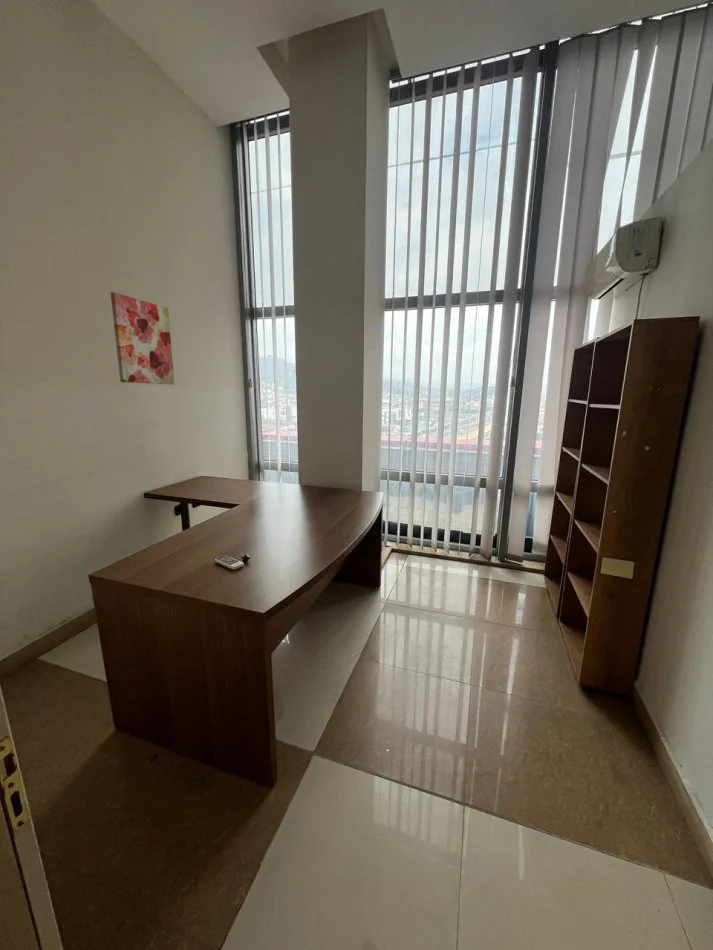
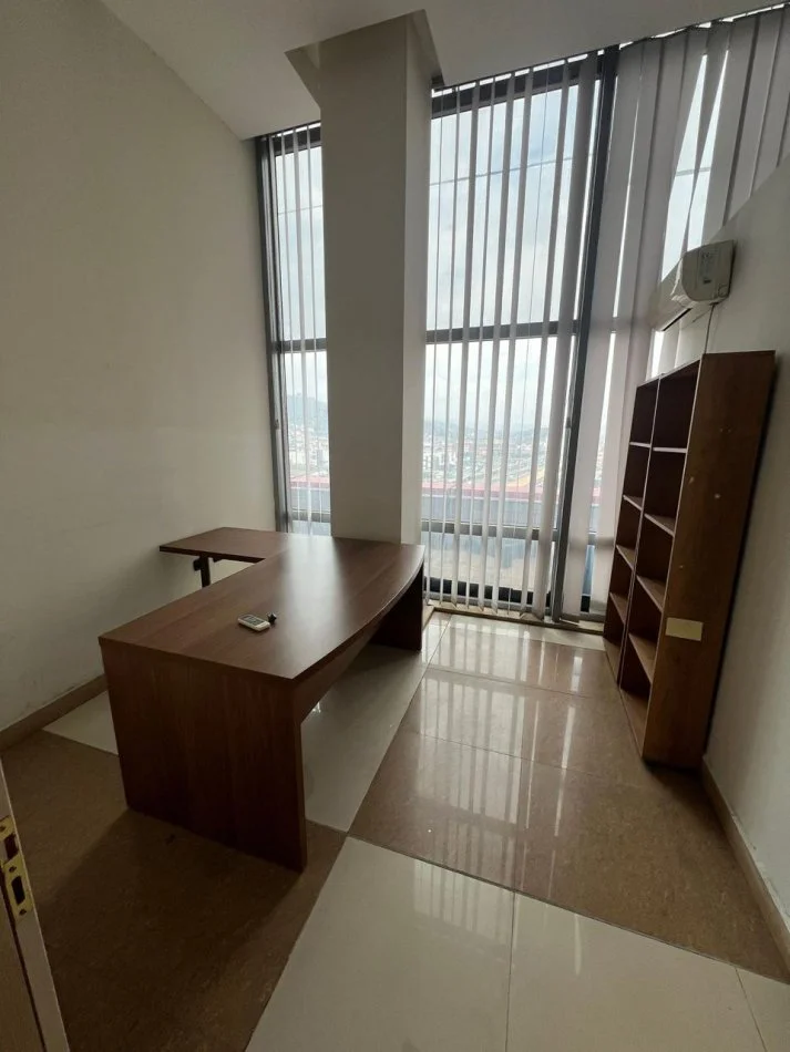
- wall art [110,291,175,386]
